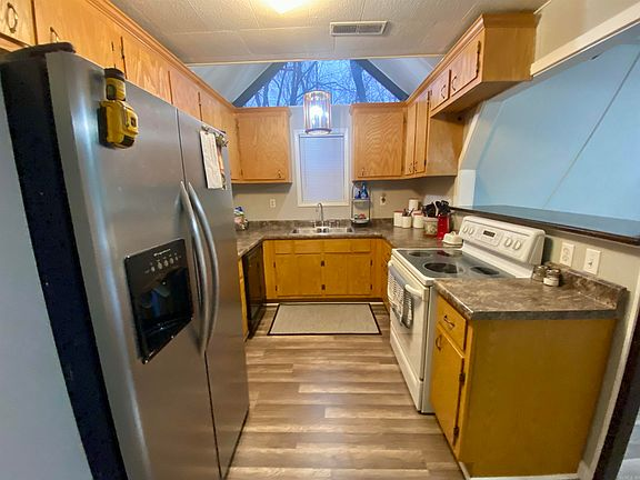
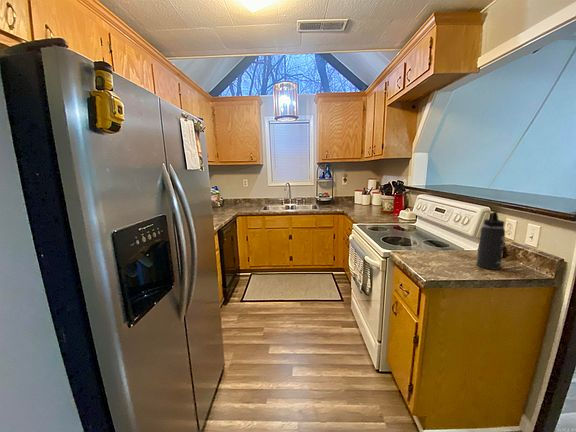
+ thermos bottle [476,210,506,271]
